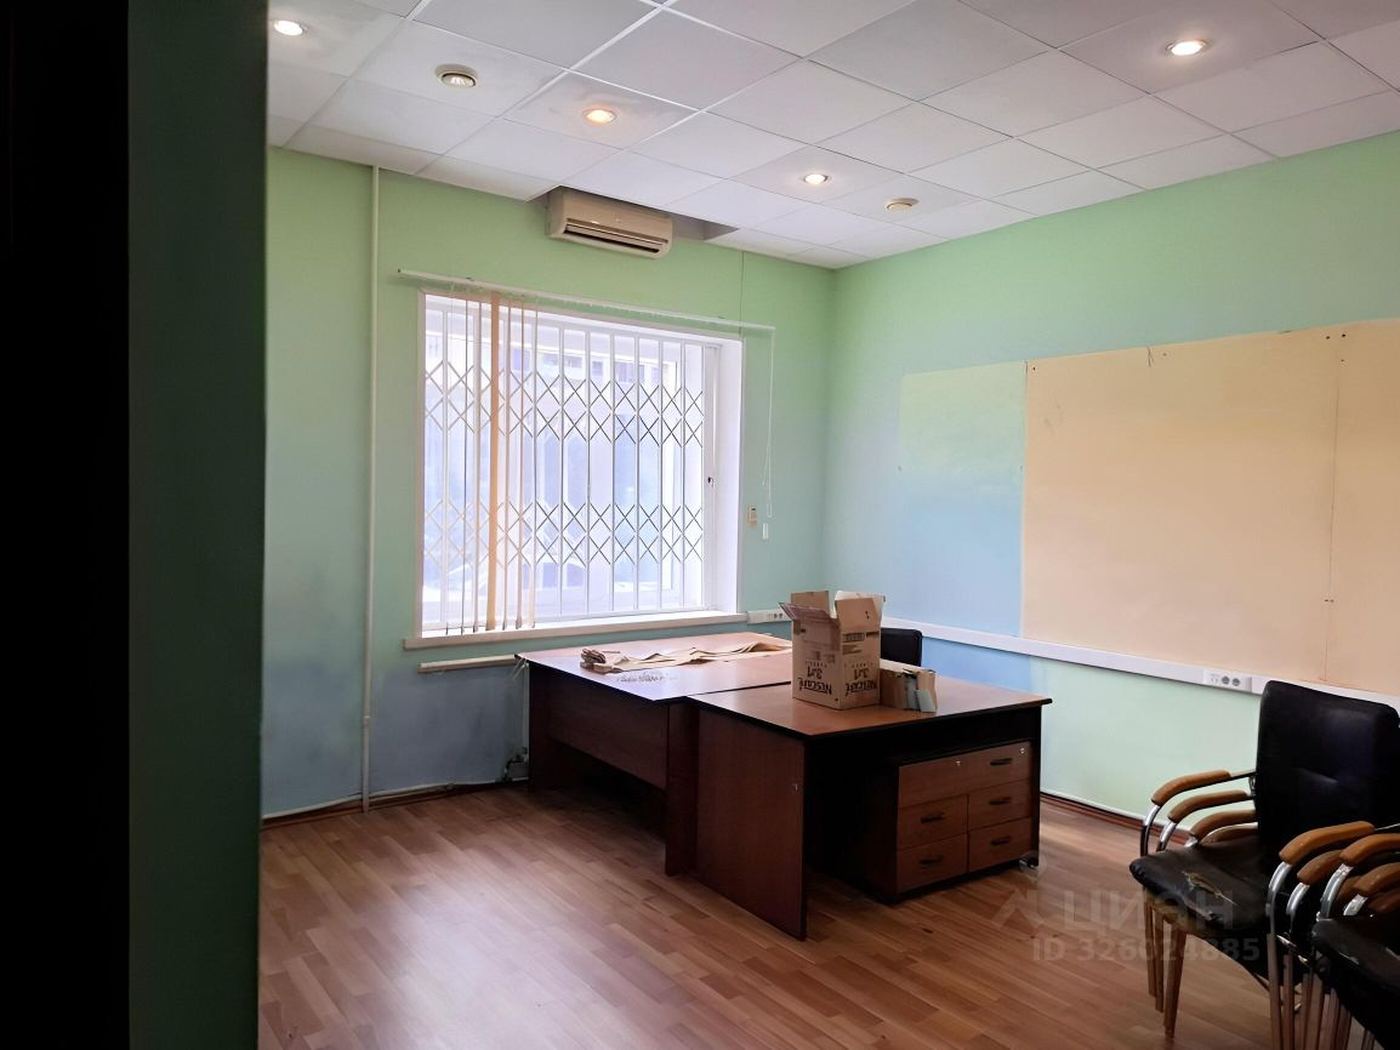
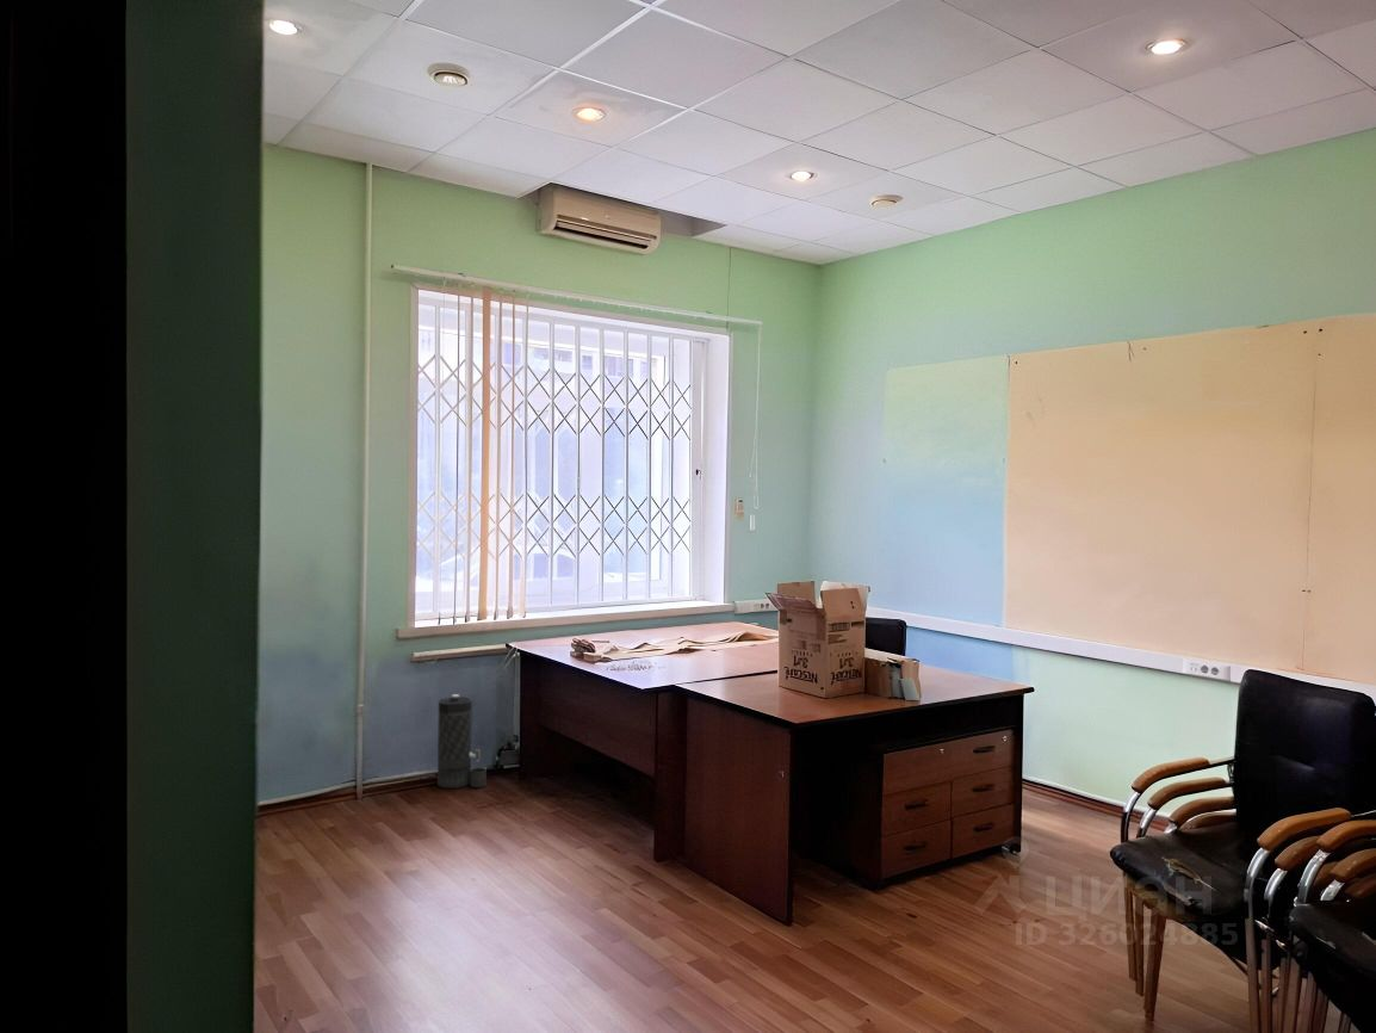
+ canister [436,693,488,790]
